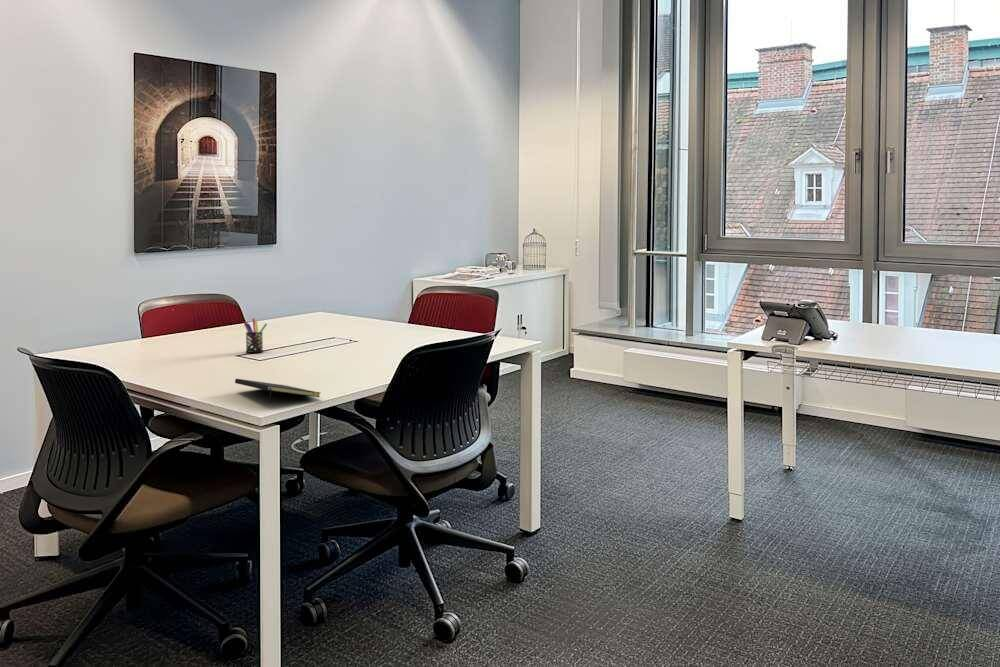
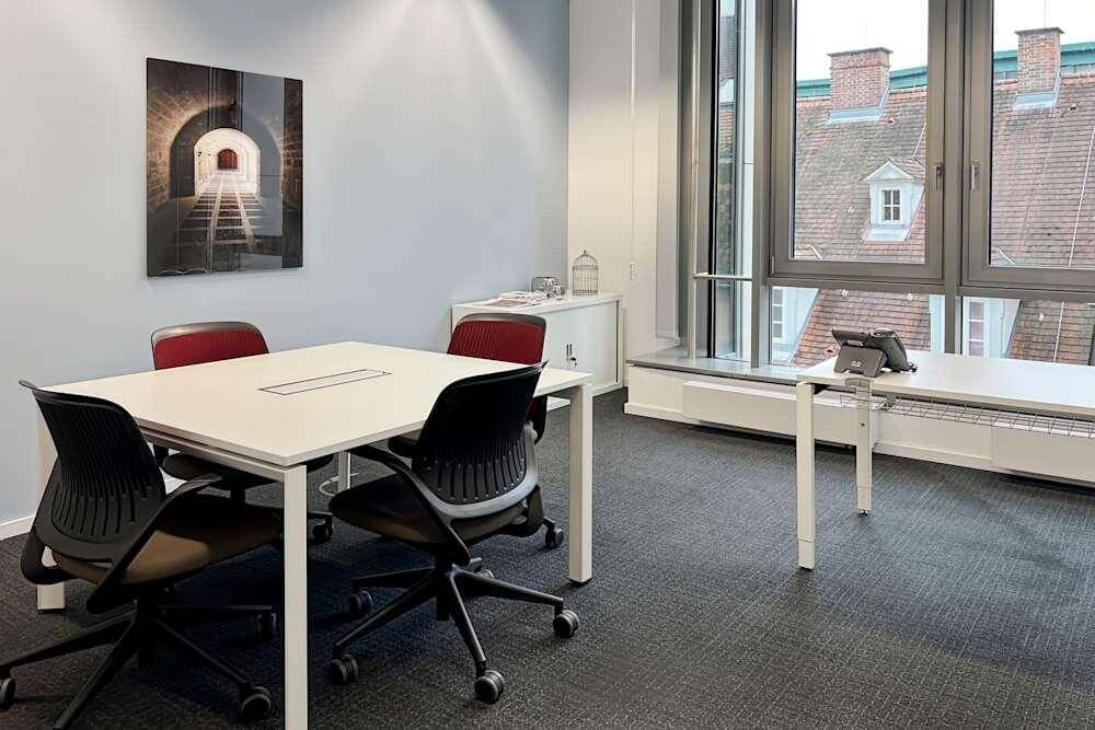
- notepad [234,378,321,403]
- pen holder [243,317,268,354]
